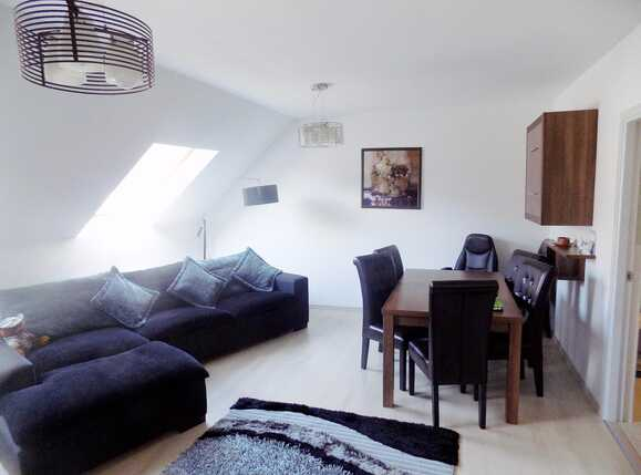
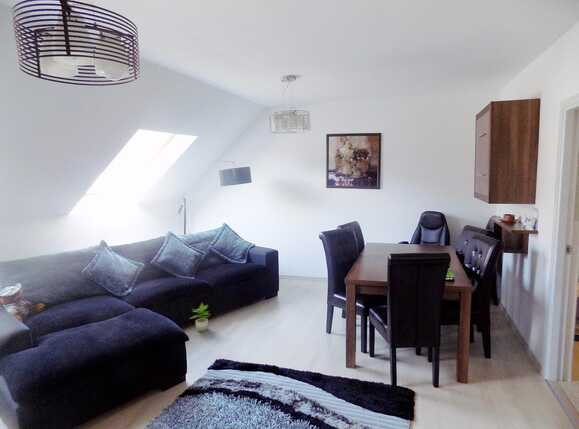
+ potted plant [188,302,211,332]
